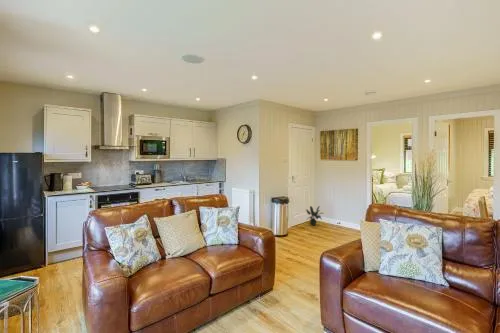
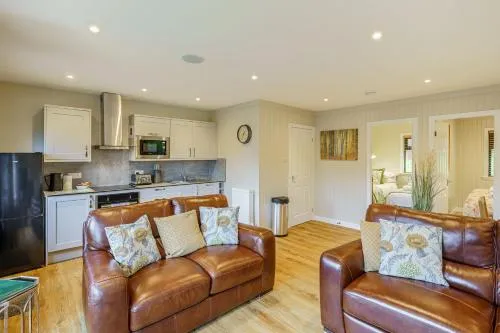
- potted plant [305,205,325,227]
